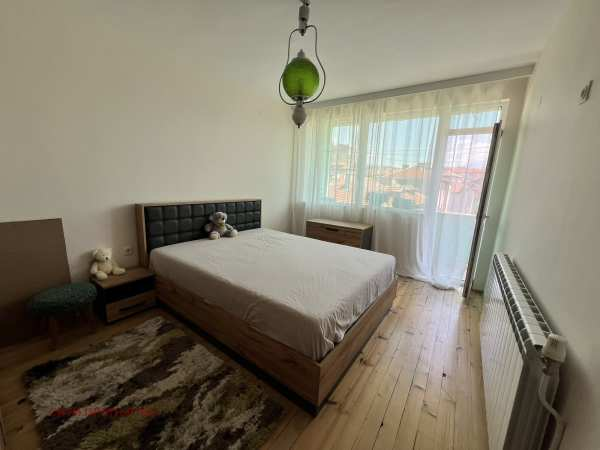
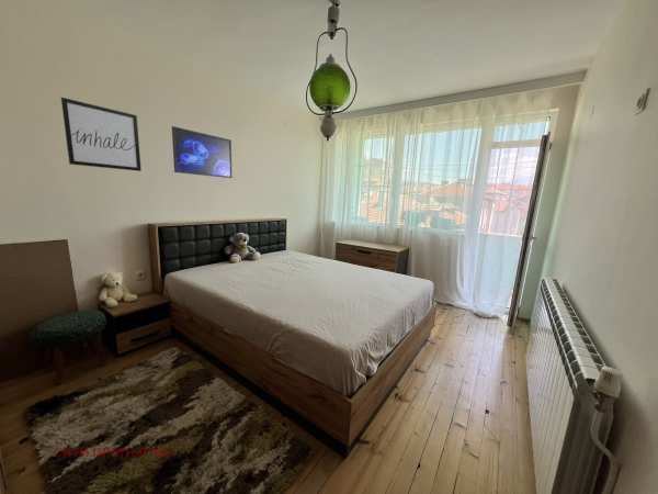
+ wall art [60,97,143,172]
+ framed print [171,125,232,179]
